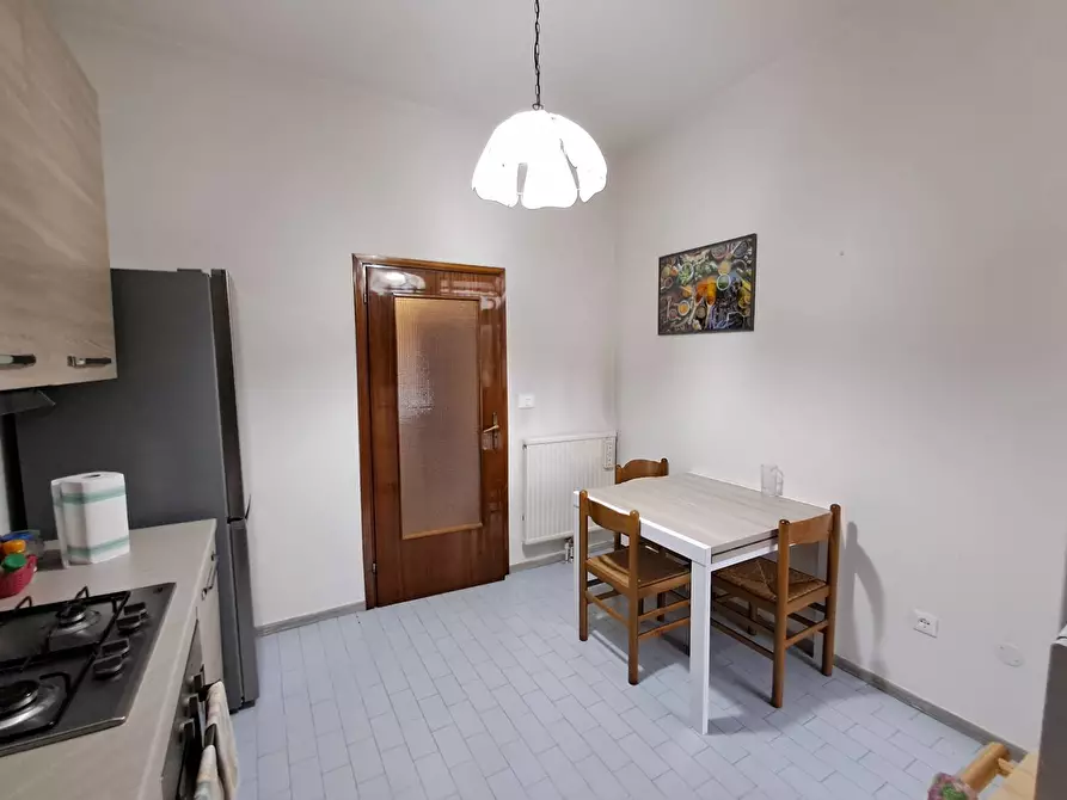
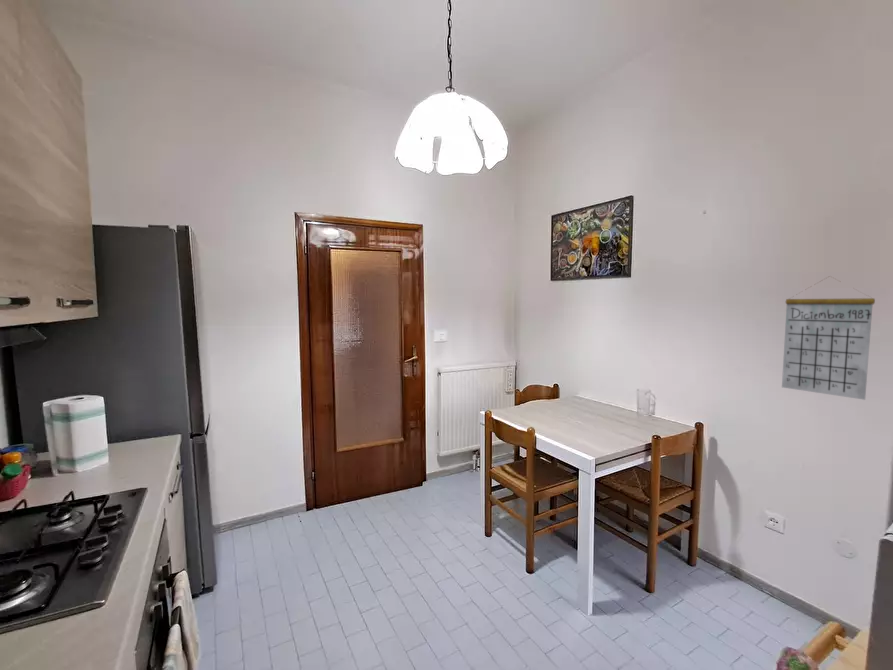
+ calendar [781,275,876,401]
